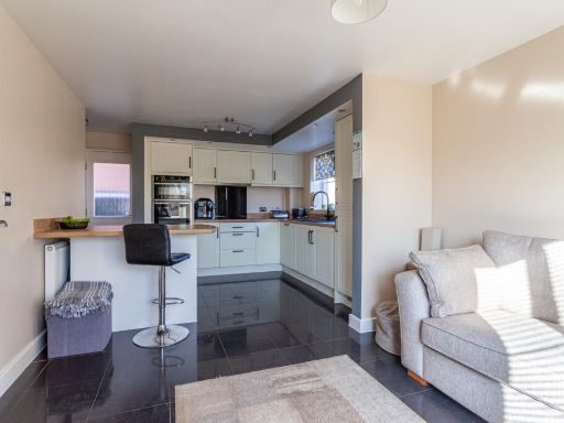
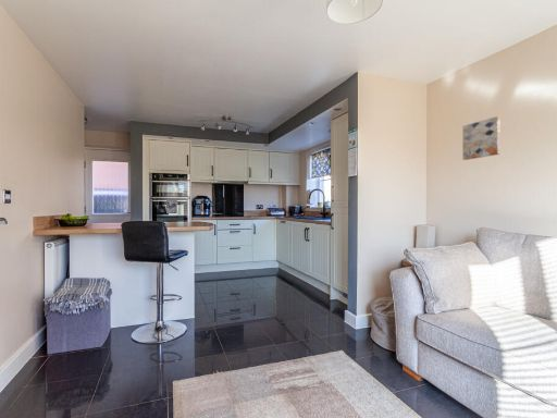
+ wall art [461,115,502,161]
